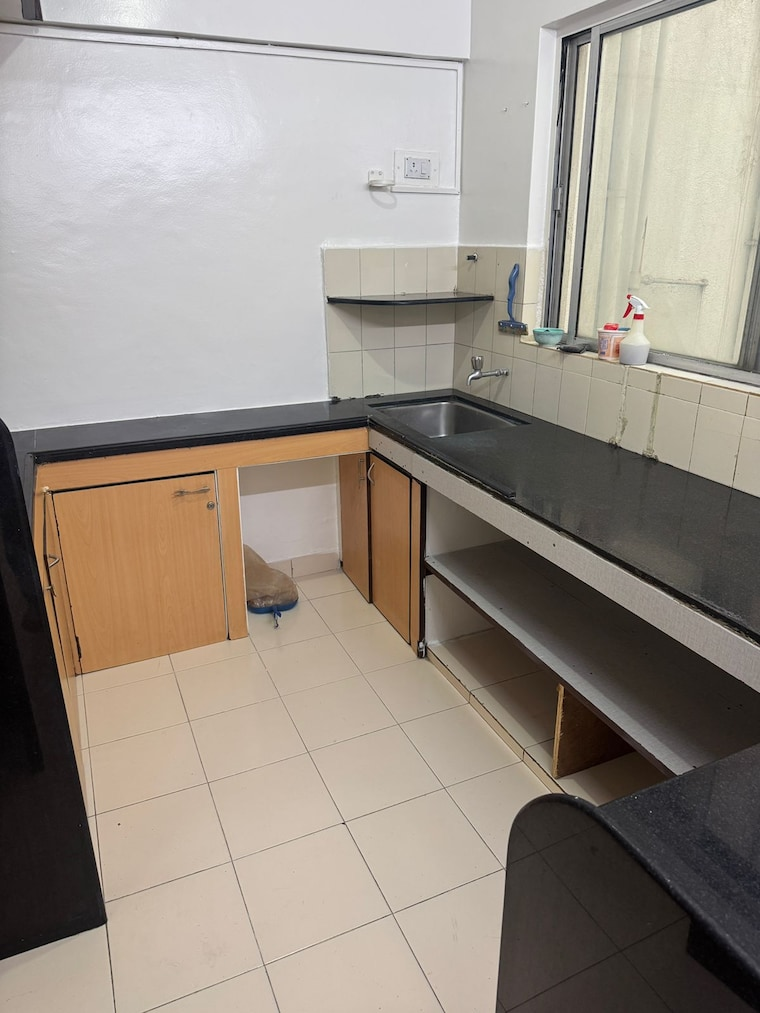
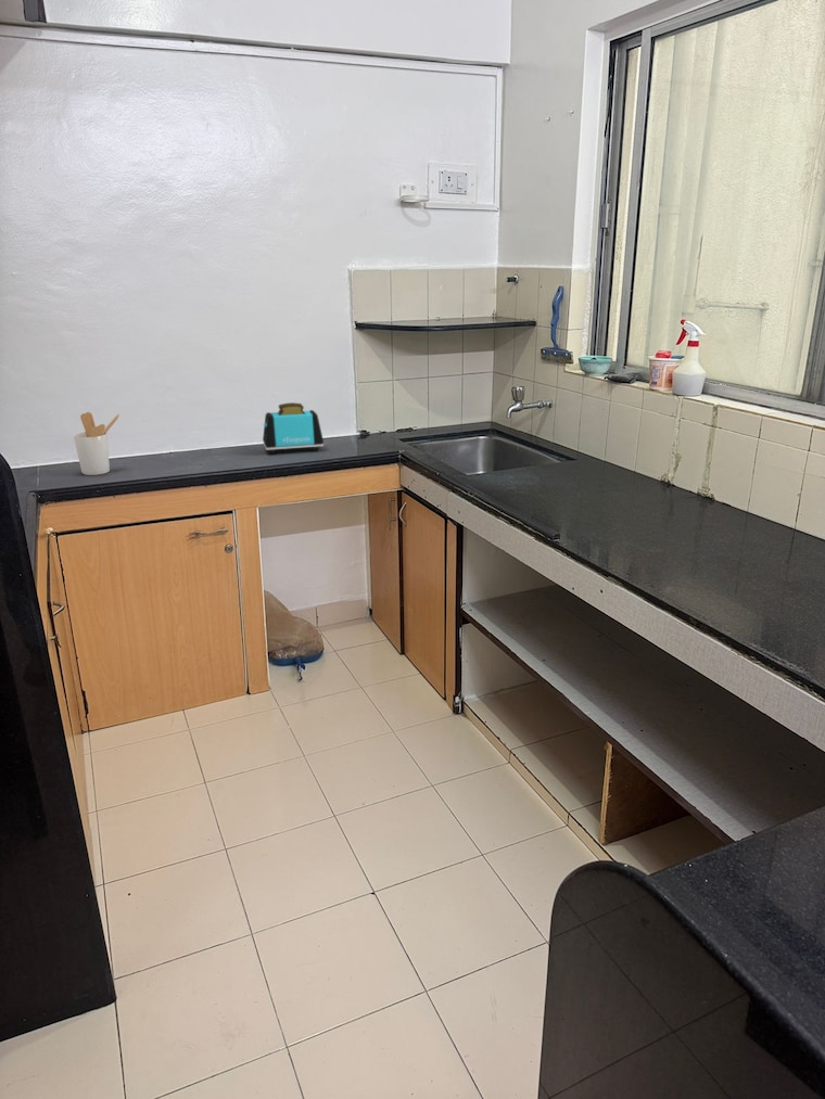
+ utensil holder [73,411,120,476]
+ toaster [262,401,325,456]
